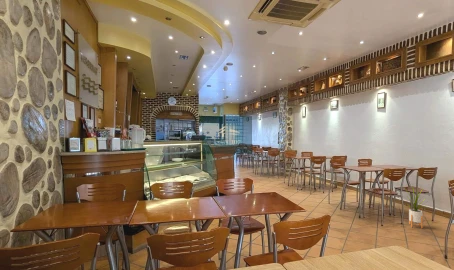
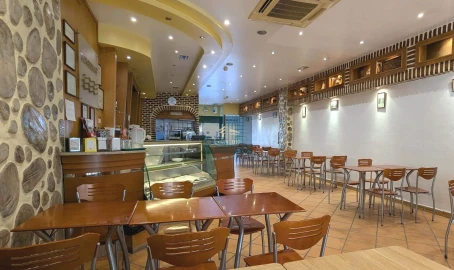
- house plant [404,186,429,229]
